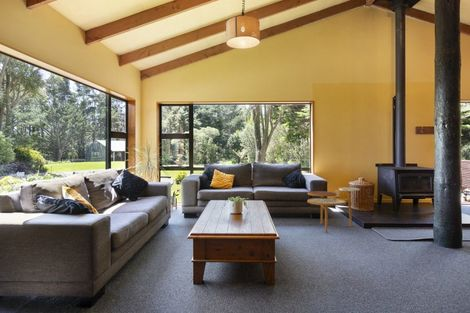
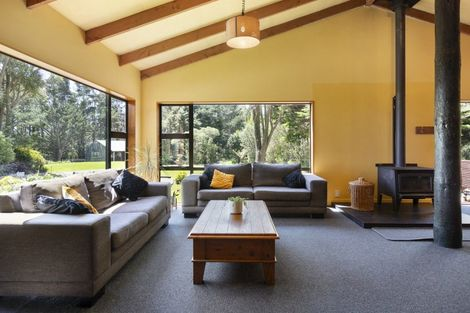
- side table [307,187,360,233]
